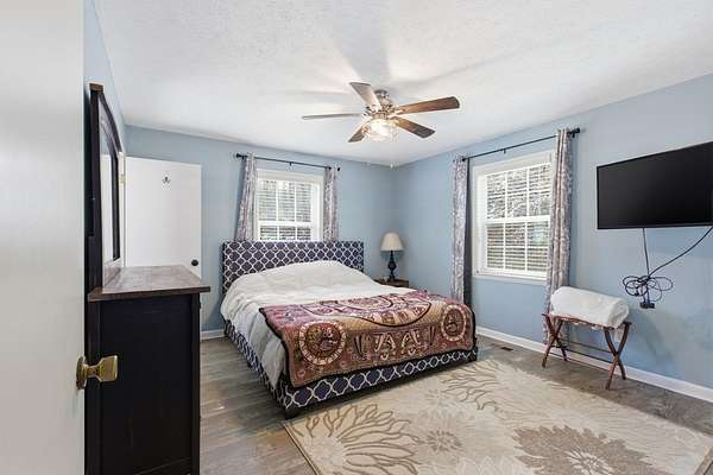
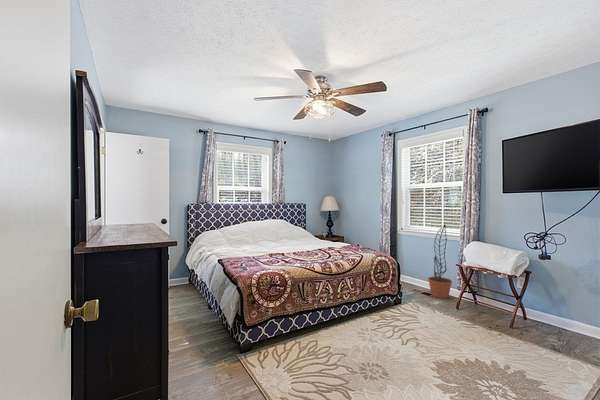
+ decorative plant [427,223,453,299]
